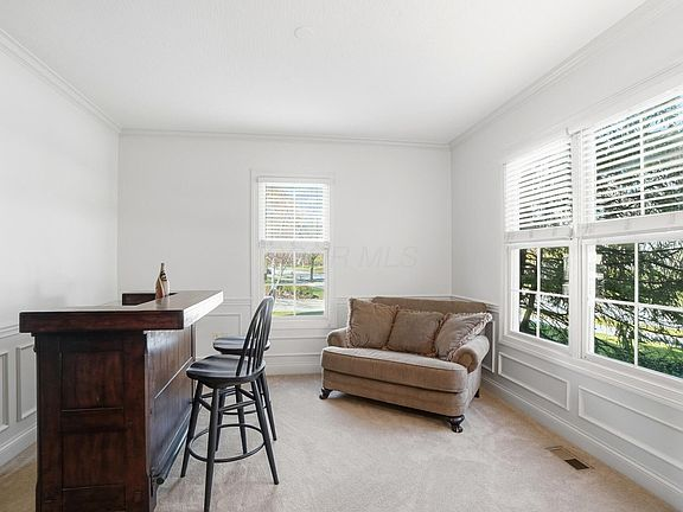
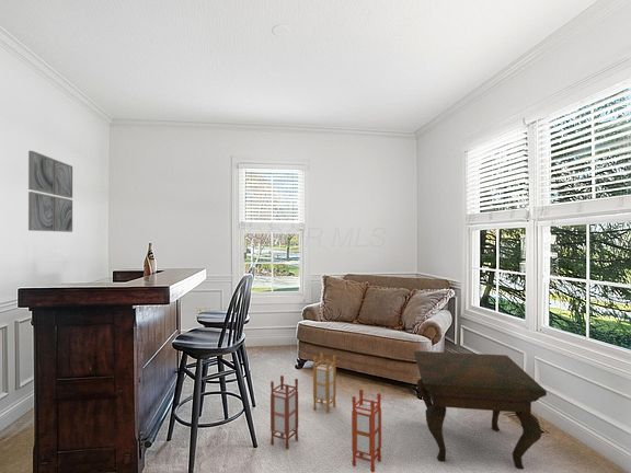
+ side table [413,350,548,470]
+ lantern [269,353,382,473]
+ wall art [27,150,73,233]
